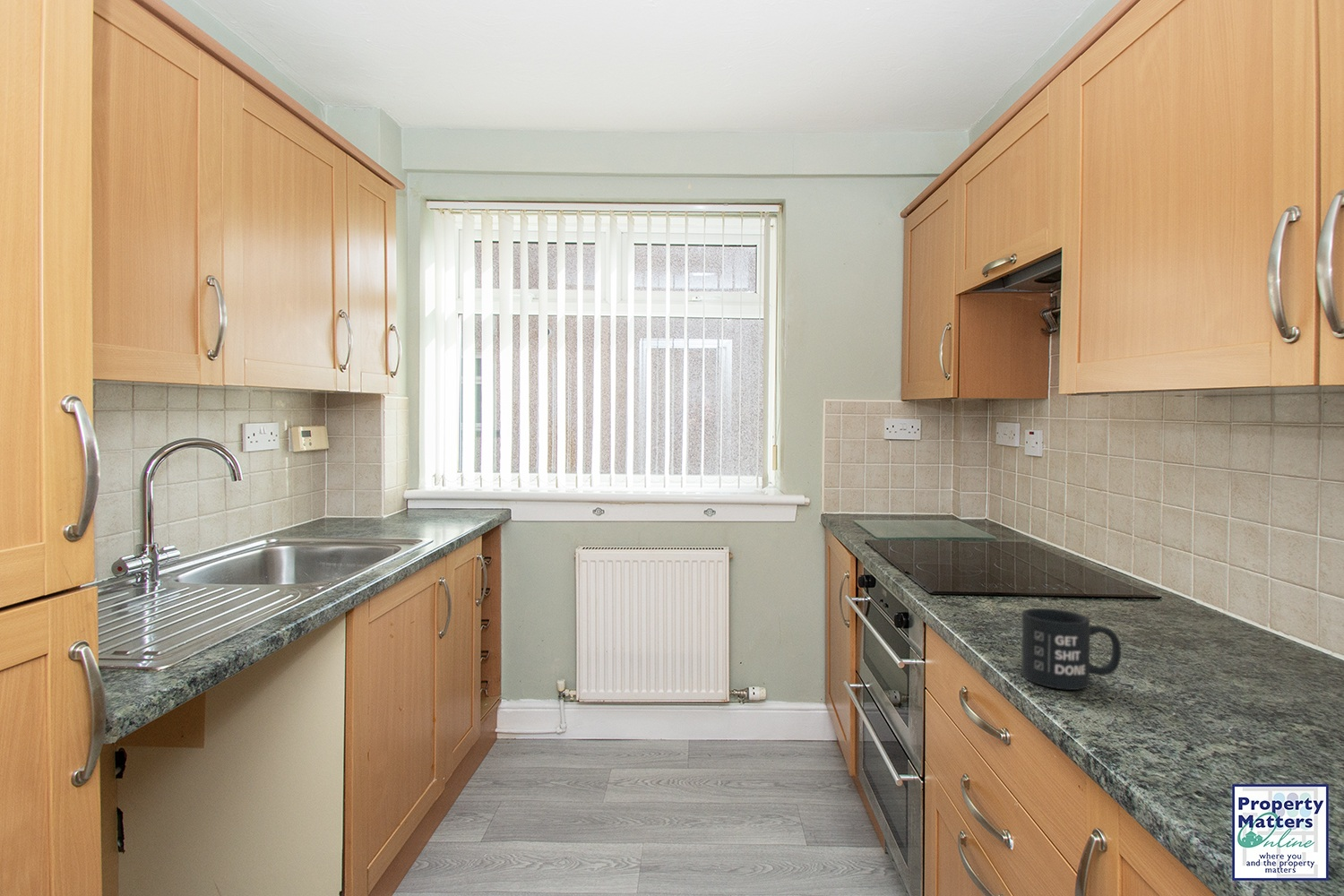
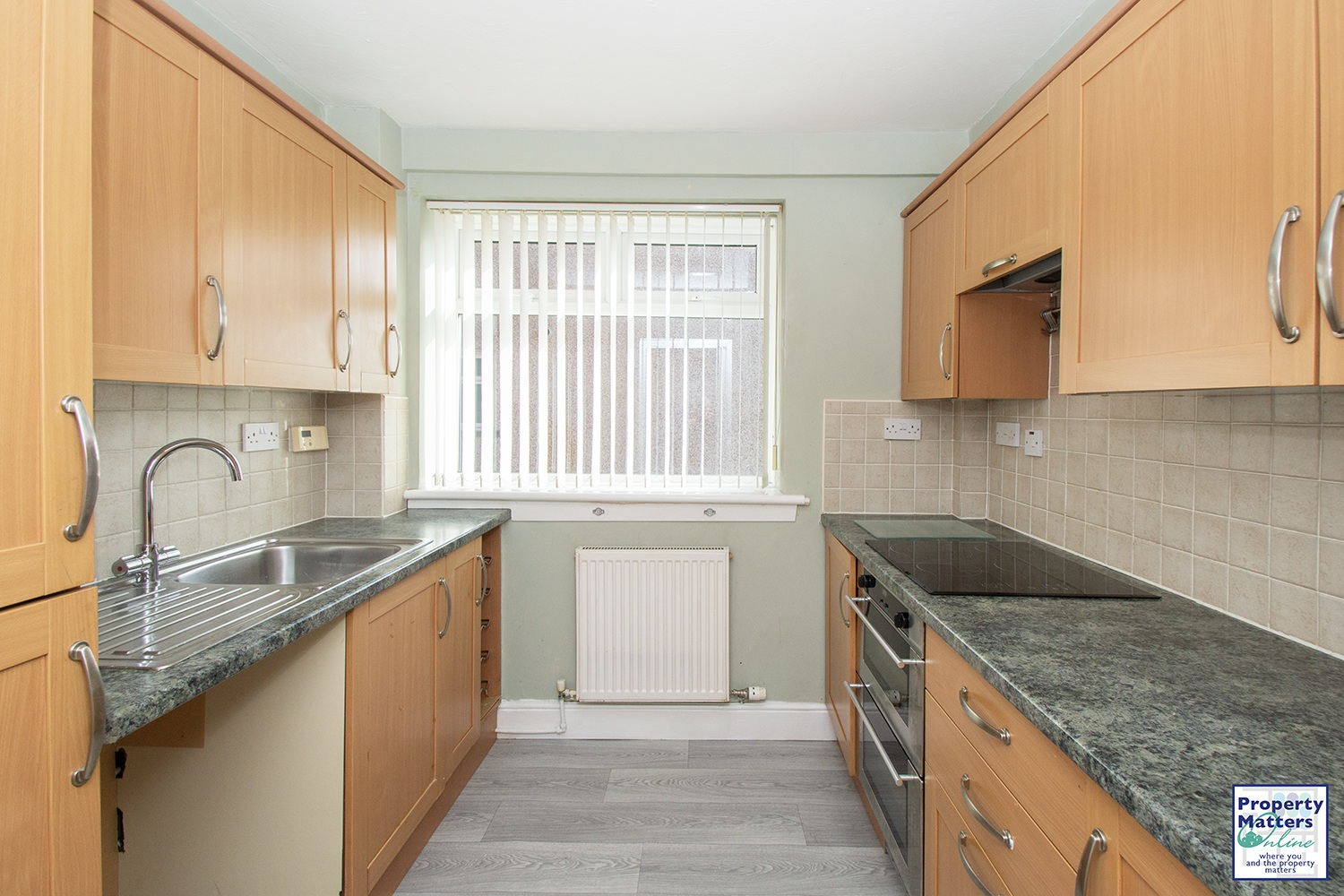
- mug [1021,607,1122,691]
